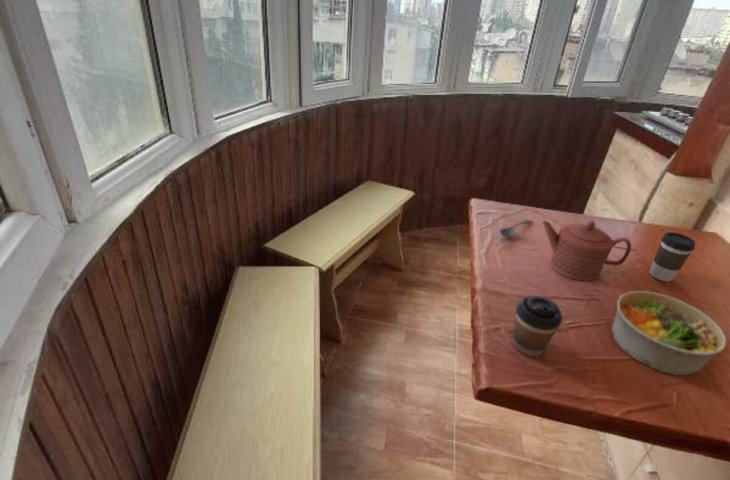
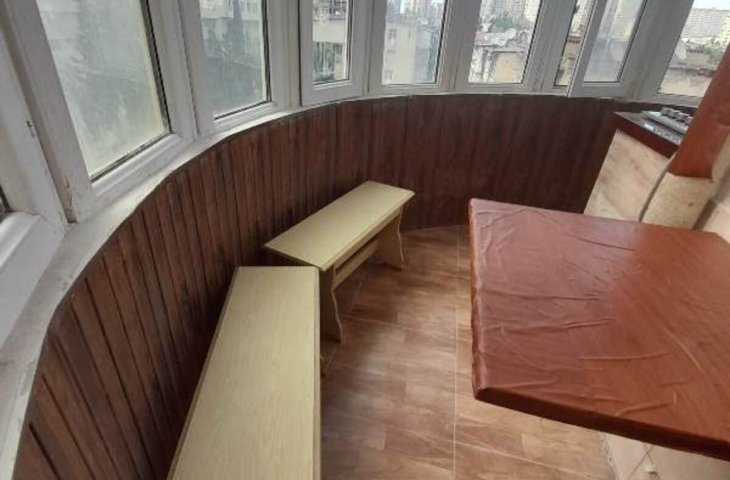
- teapot [542,220,632,282]
- bowl [611,290,727,376]
- coffee cup [511,295,564,357]
- coffee cup [649,231,696,282]
- soupspoon [499,219,533,238]
